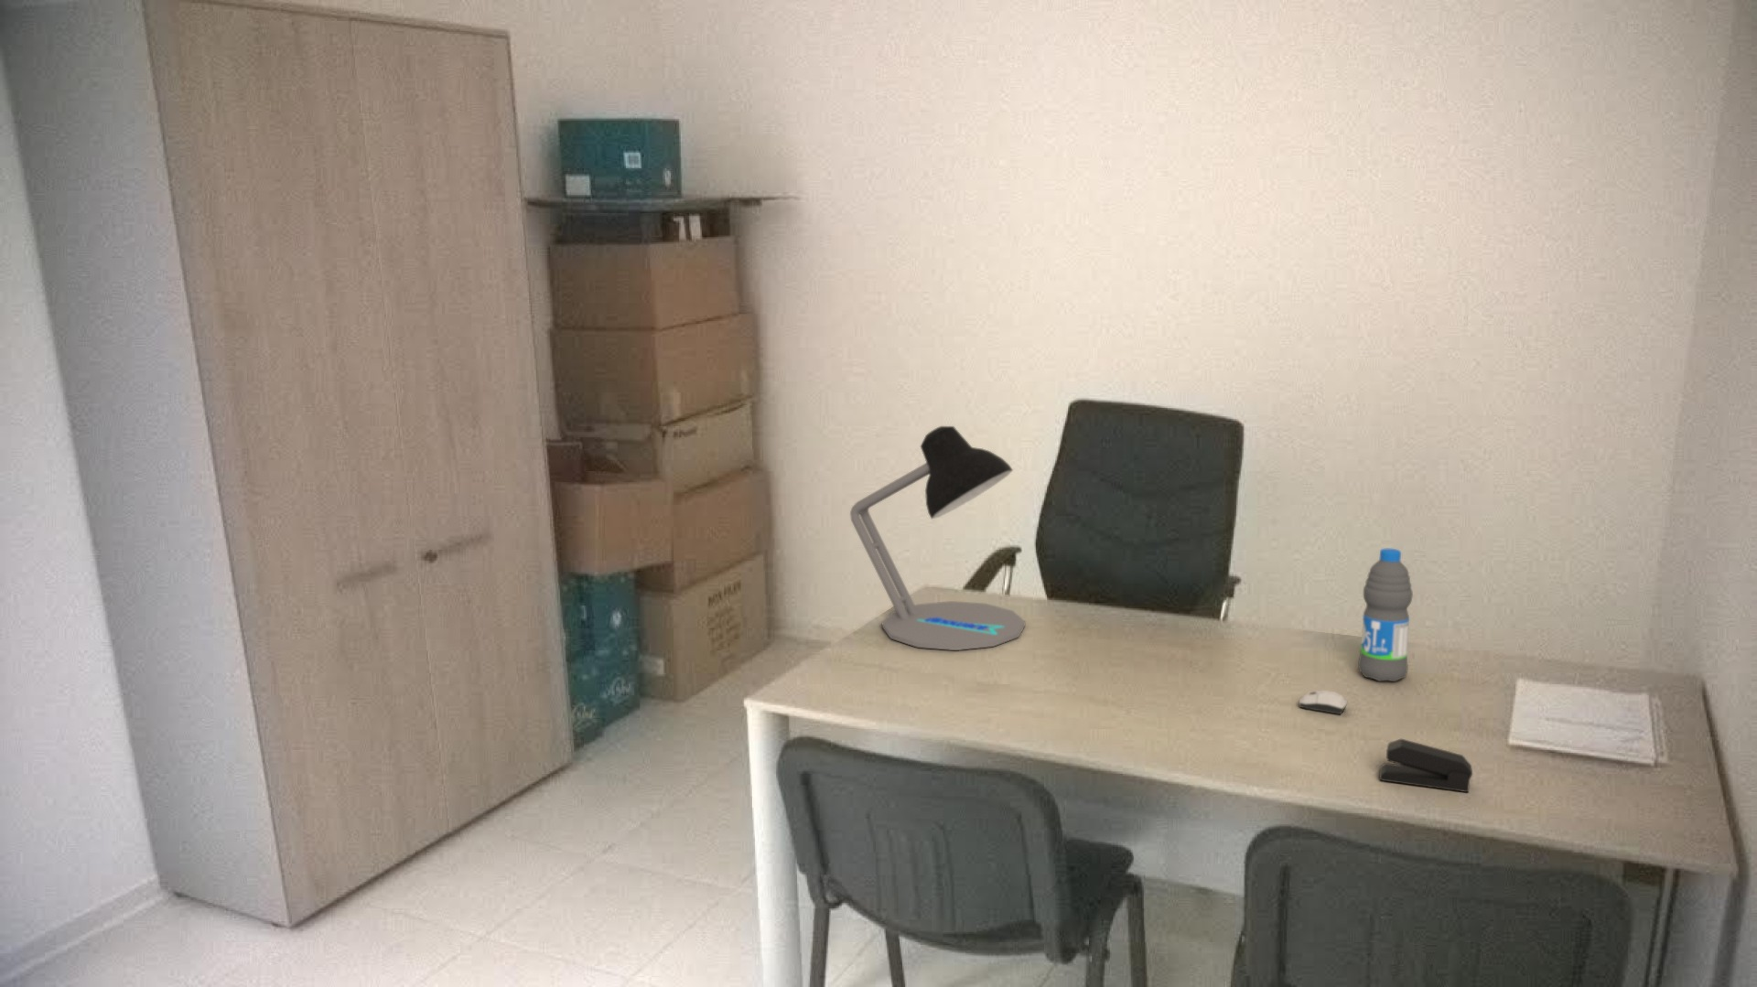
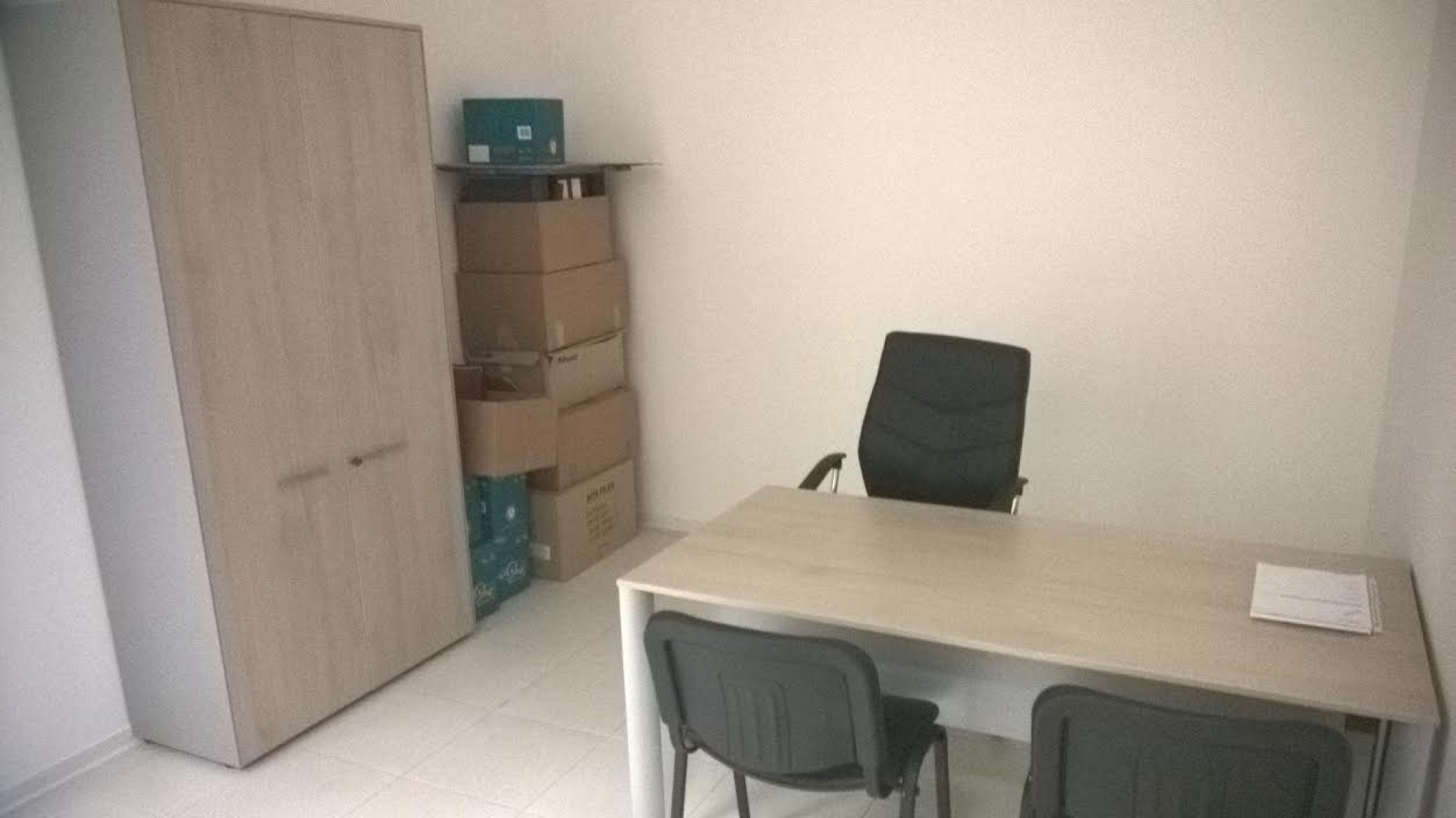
- desk lamp [850,426,1026,652]
- stapler [1379,738,1473,793]
- water bottle [1358,548,1414,683]
- computer mouse [1298,690,1348,716]
